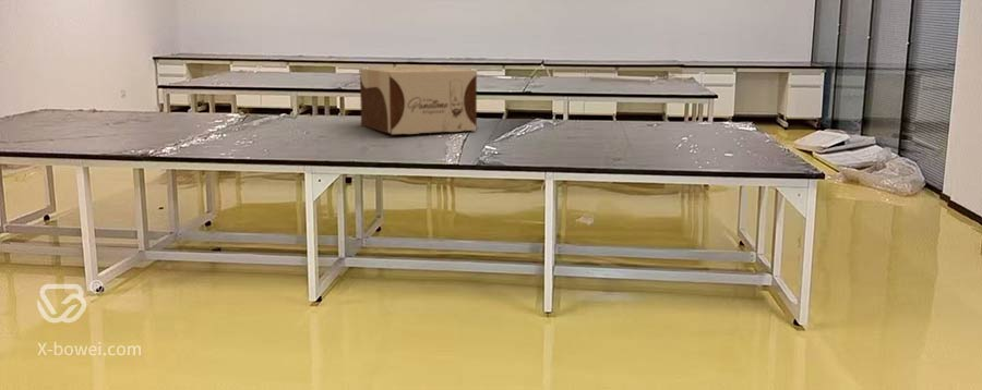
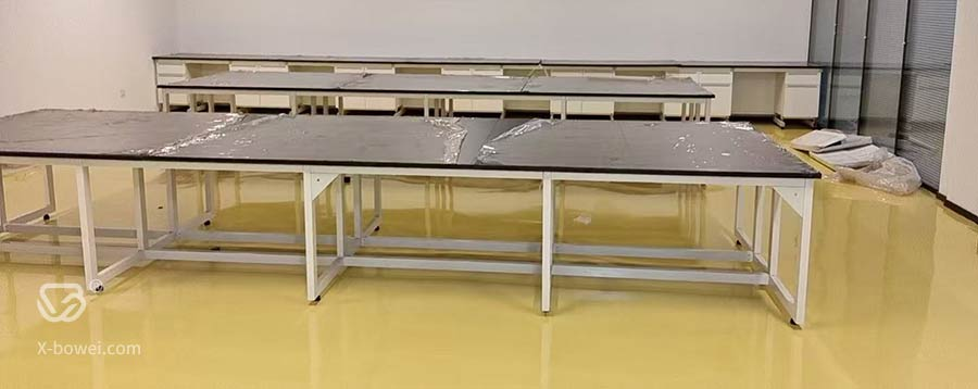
- cardboard box [358,66,478,135]
